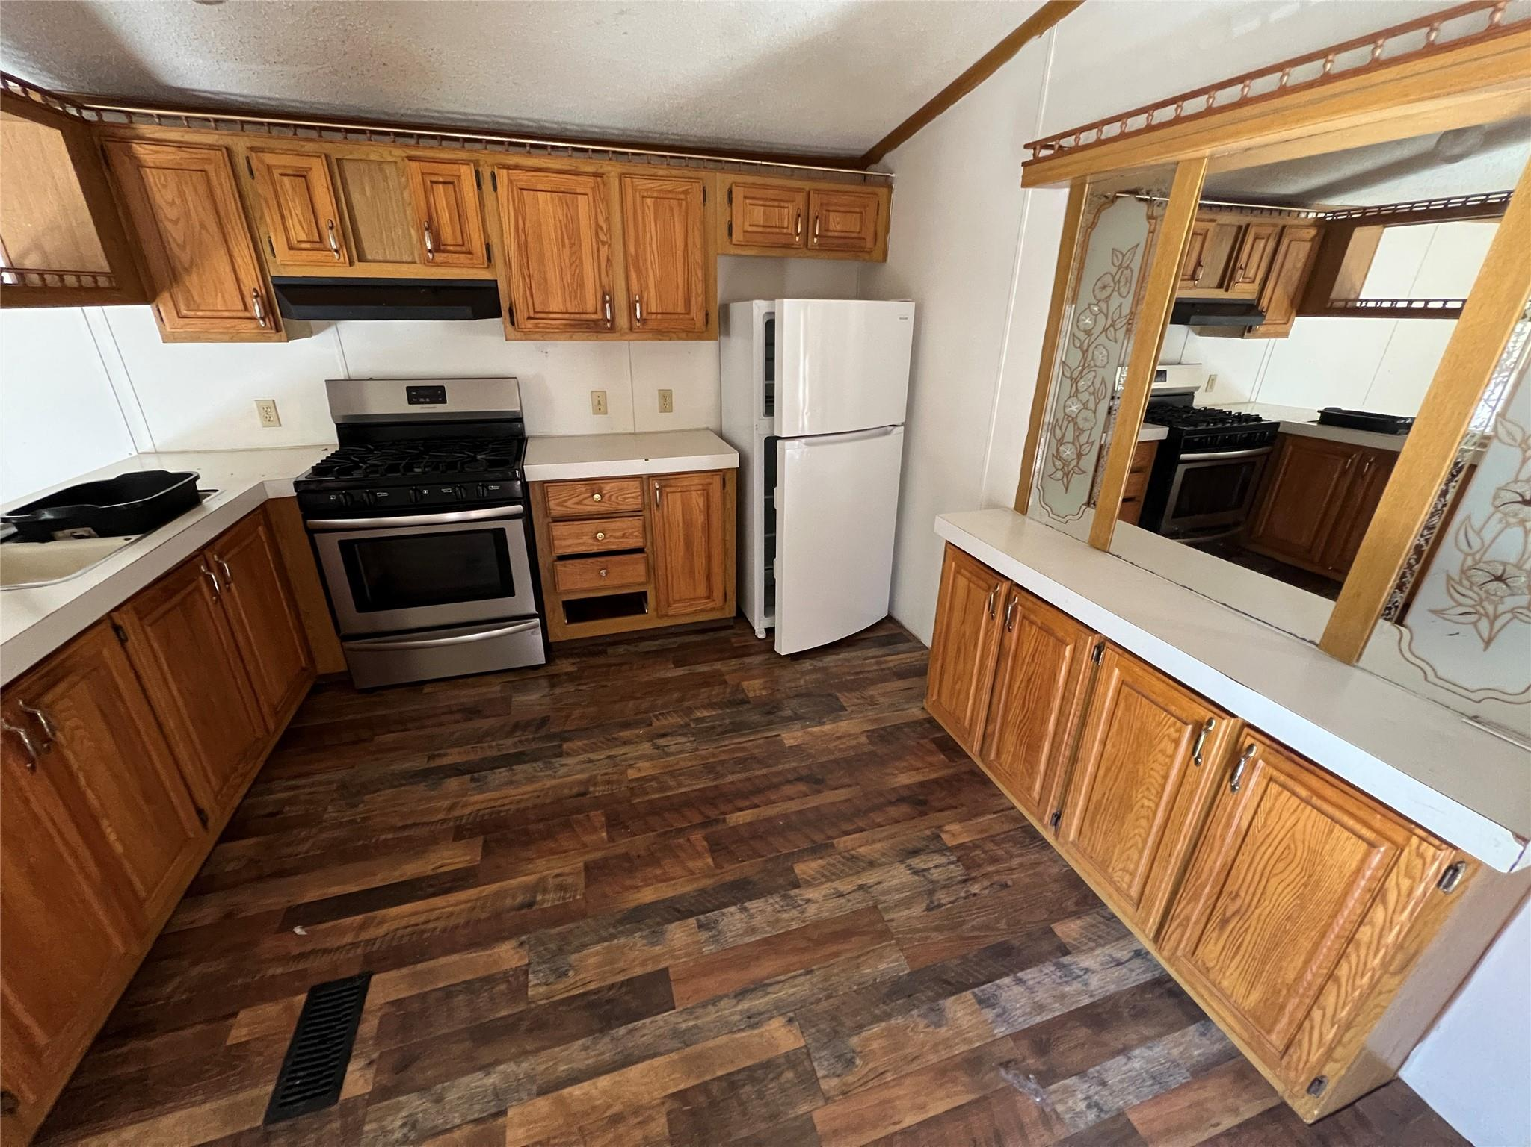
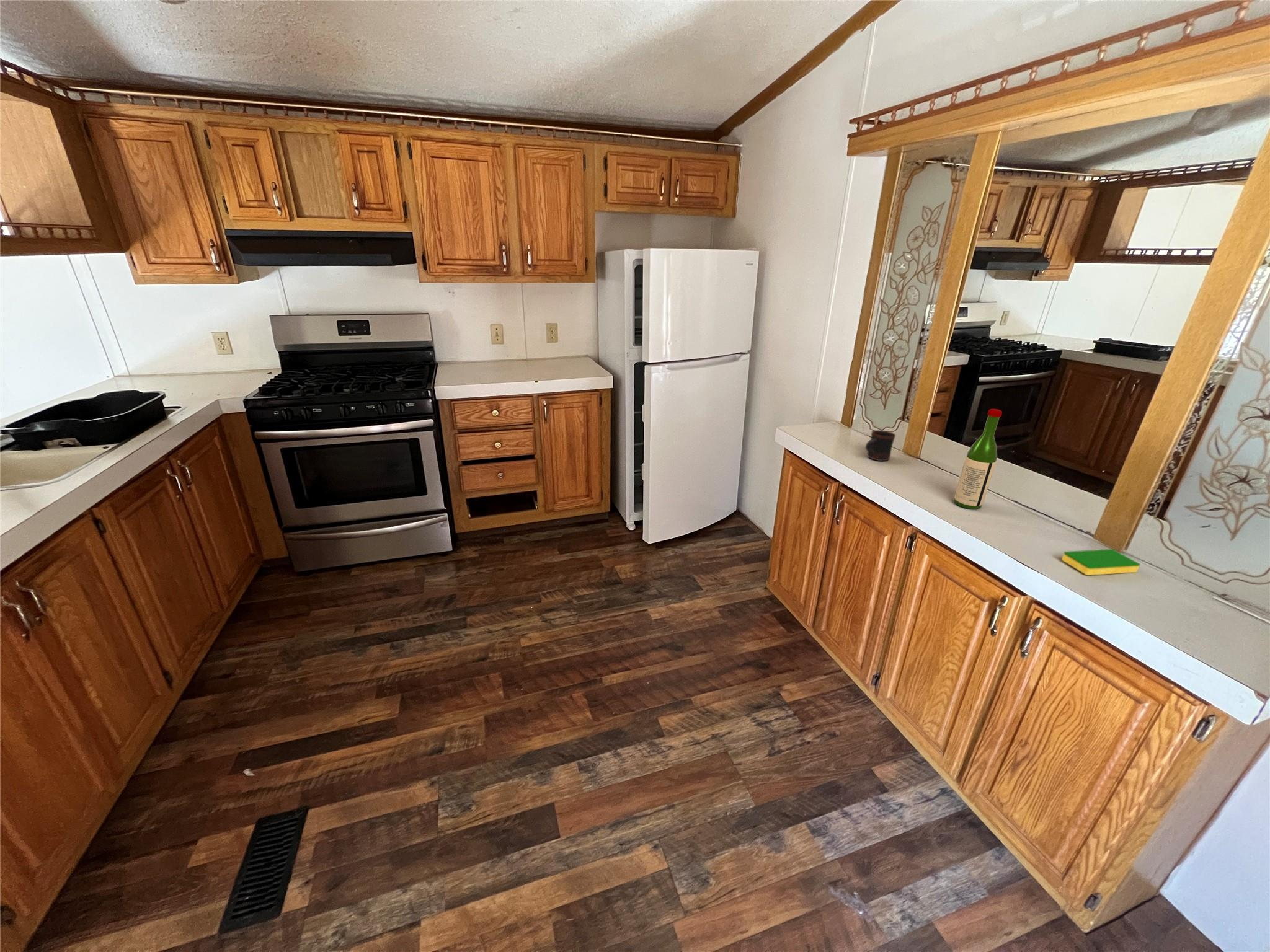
+ wine bottle [954,408,1003,510]
+ dish sponge [1061,549,1141,576]
+ mug [865,430,896,462]
